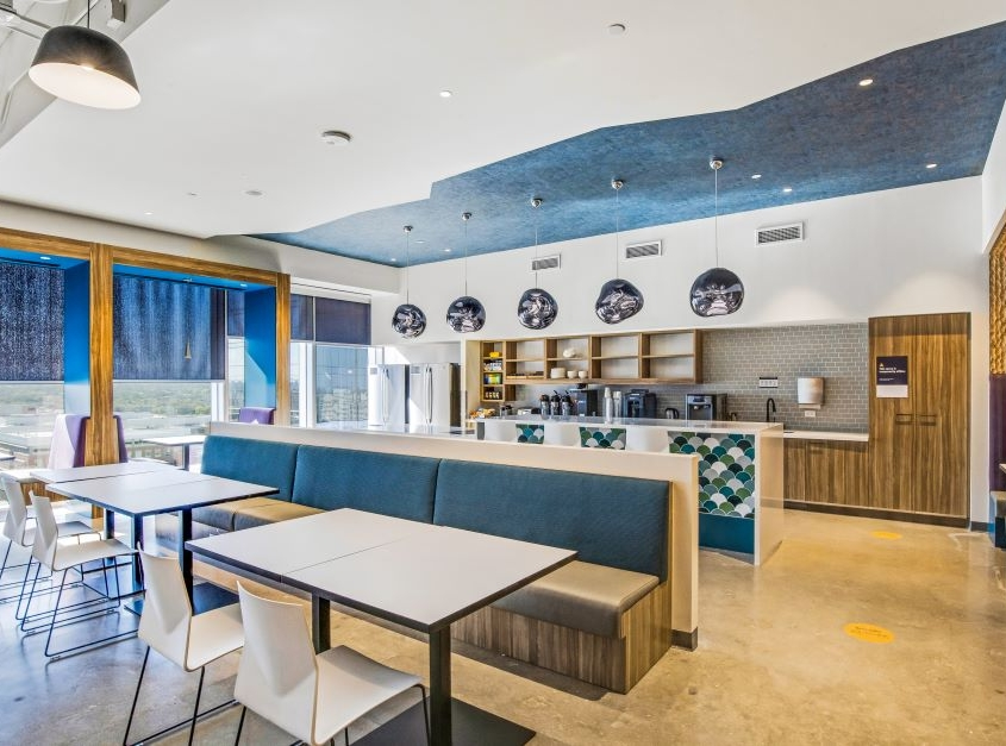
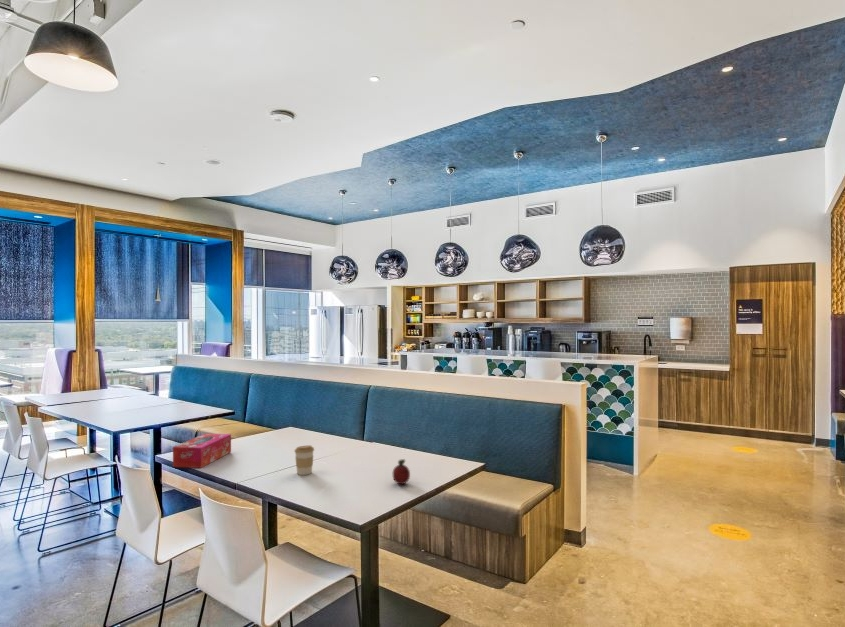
+ coffee cup [293,444,315,476]
+ fruit [392,458,411,485]
+ tissue box [172,432,232,469]
